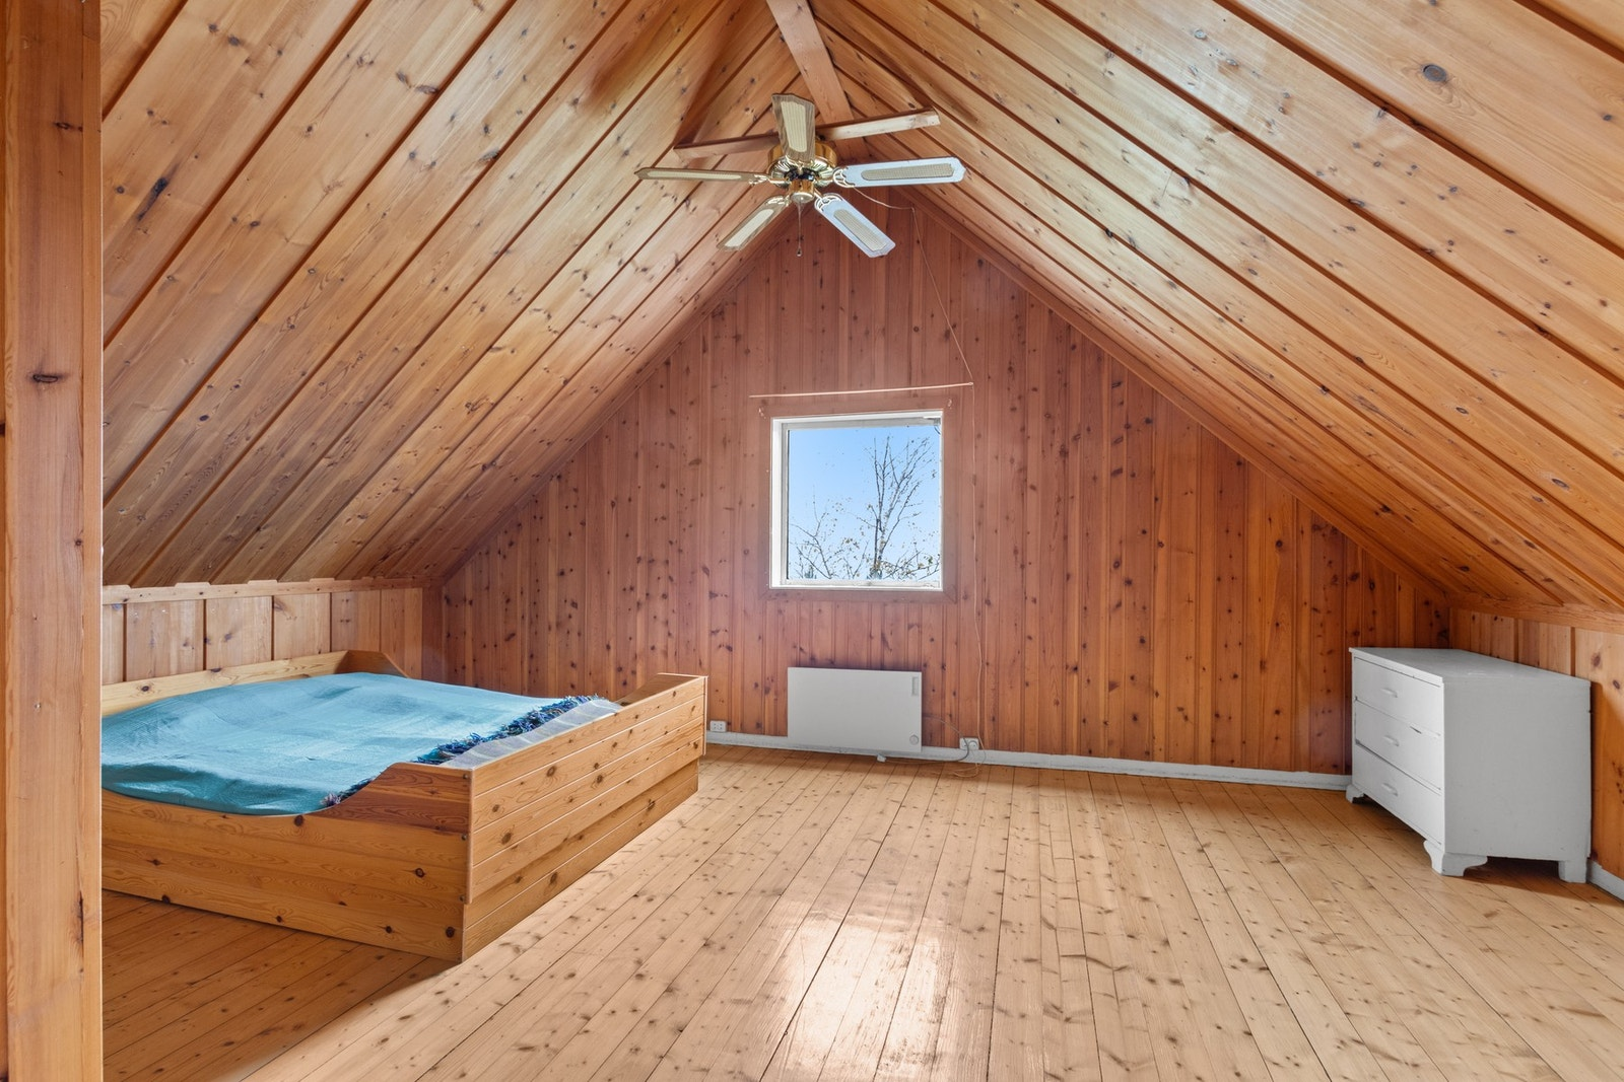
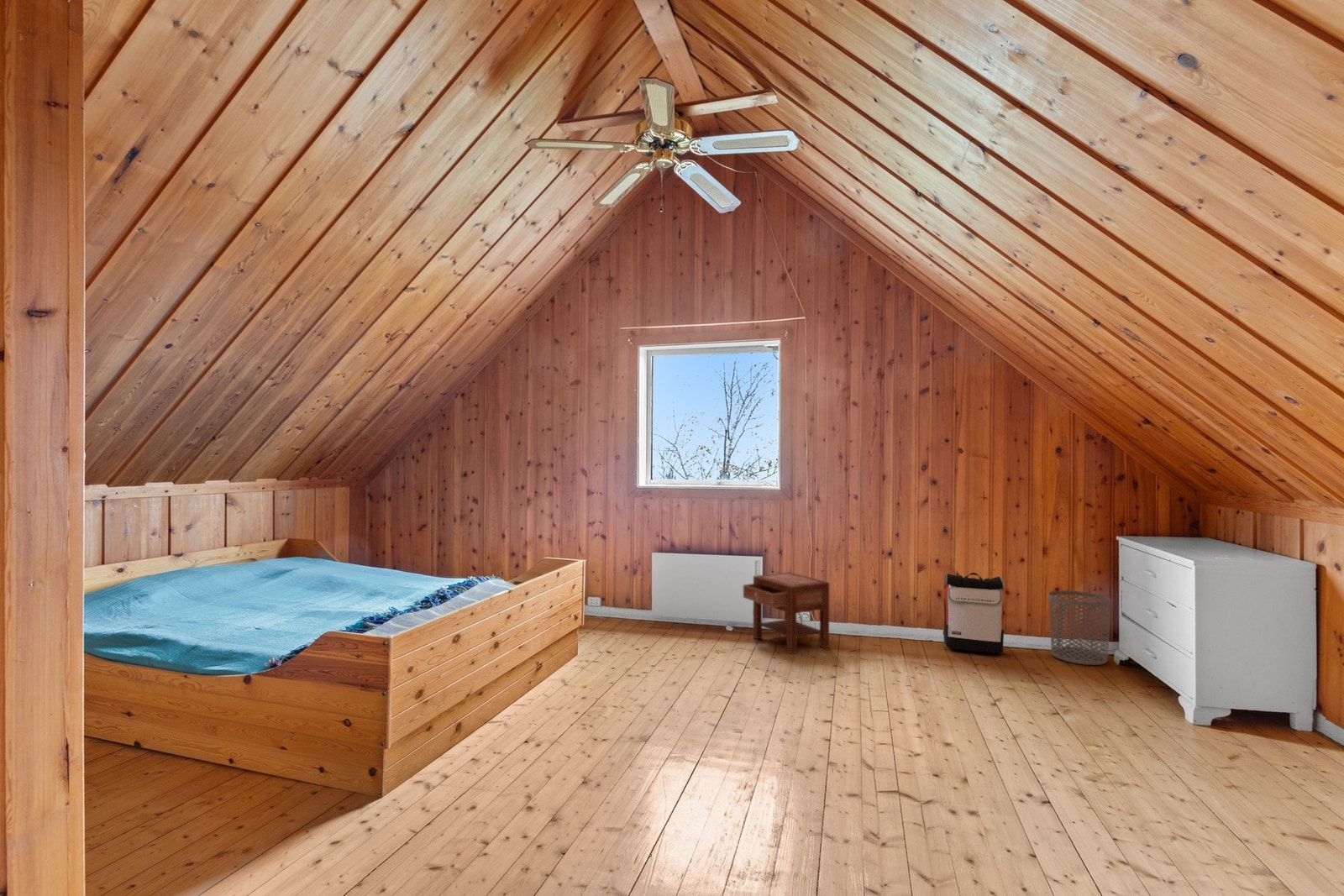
+ nightstand [743,571,830,654]
+ waste bin [1047,589,1112,666]
+ backpack [942,572,1005,654]
